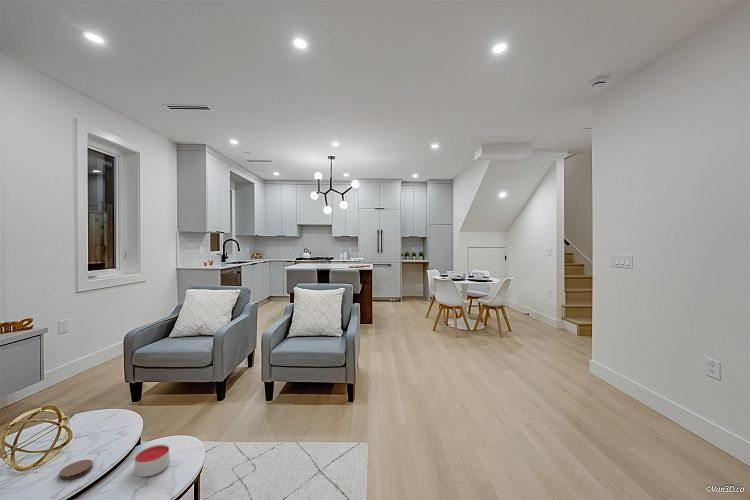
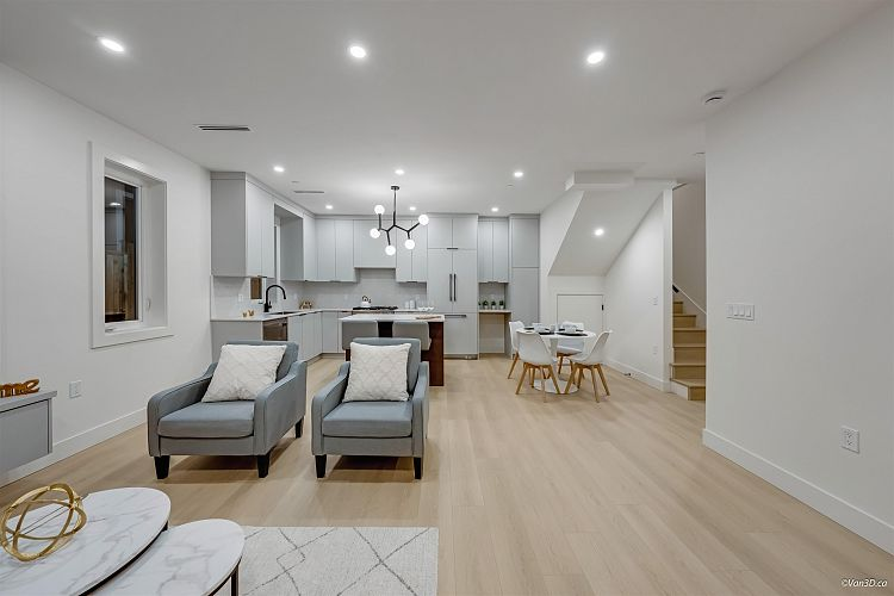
- candle [134,444,170,478]
- coaster [58,459,94,481]
